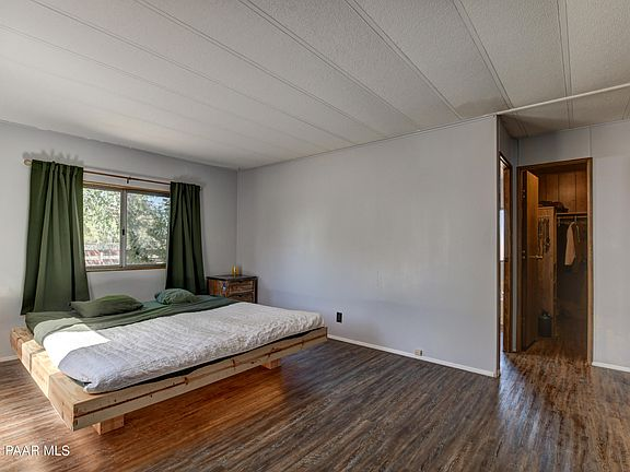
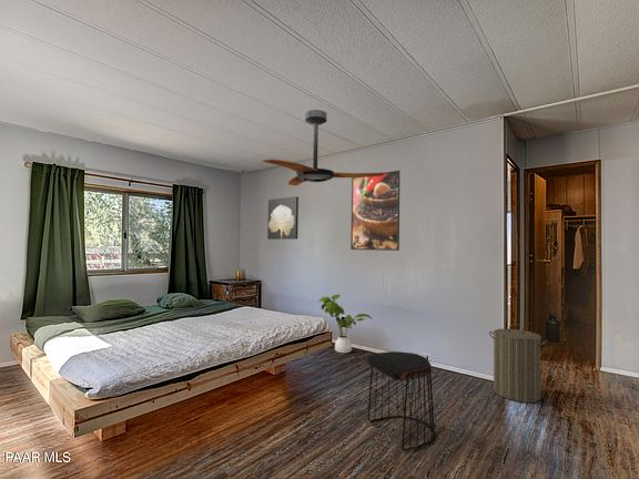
+ laundry hamper [488,323,548,404]
+ house plant [317,294,374,354]
+ wall art [266,195,300,241]
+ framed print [349,170,400,252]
+ stool [366,350,436,452]
+ ceiling fan [262,109,385,187]
